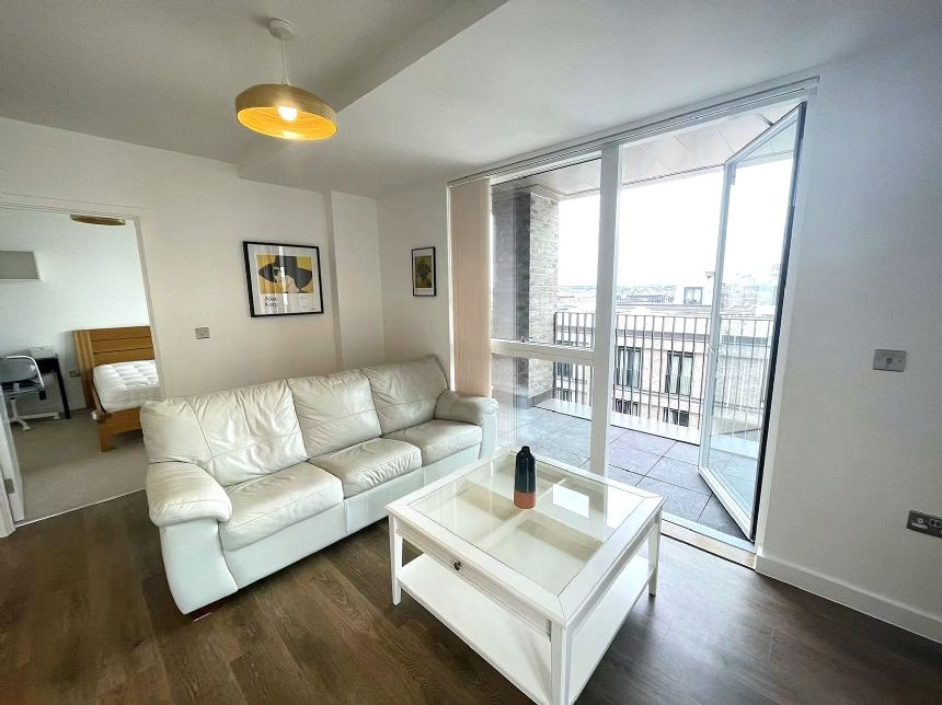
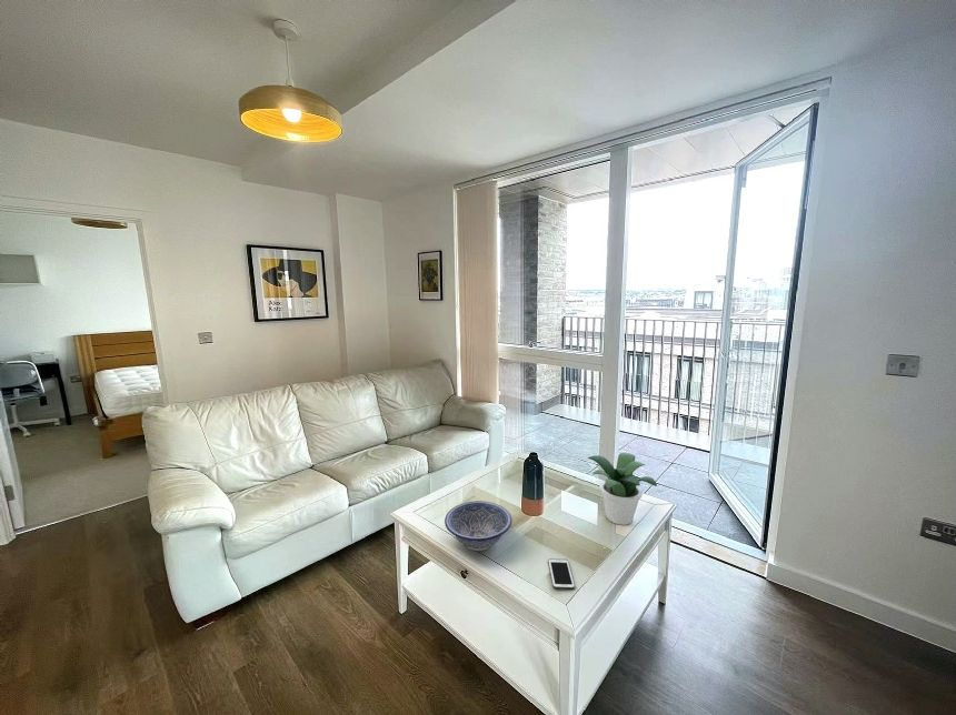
+ decorative bowl [444,500,512,552]
+ cell phone [547,558,576,591]
+ potted plant [587,452,658,526]
